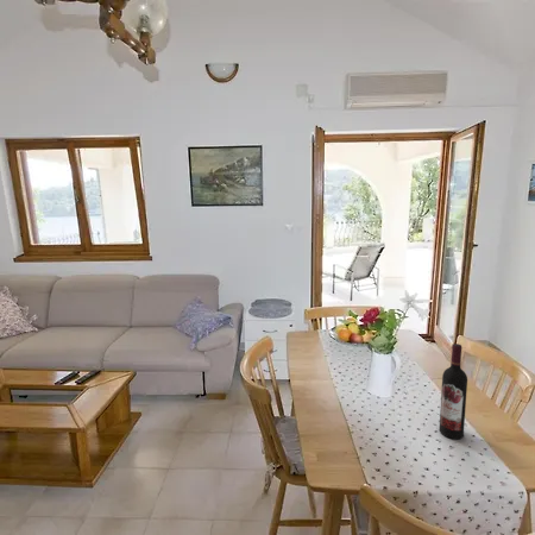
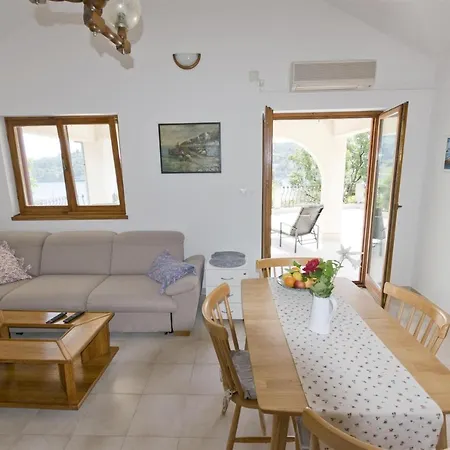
- wine bottle [439,342,468,440]
